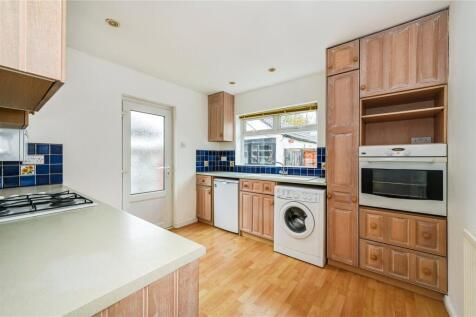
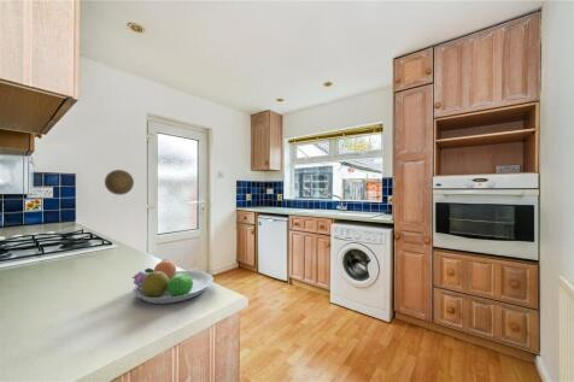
+ fruit bowl [131,259,215,305]
+ decorative plate [104,169,135,196]
